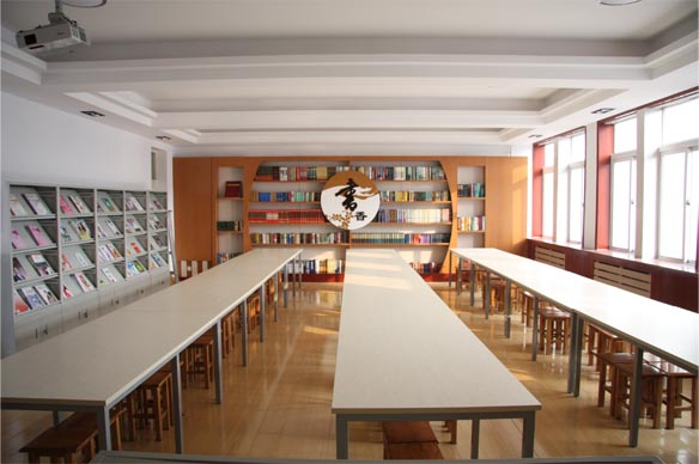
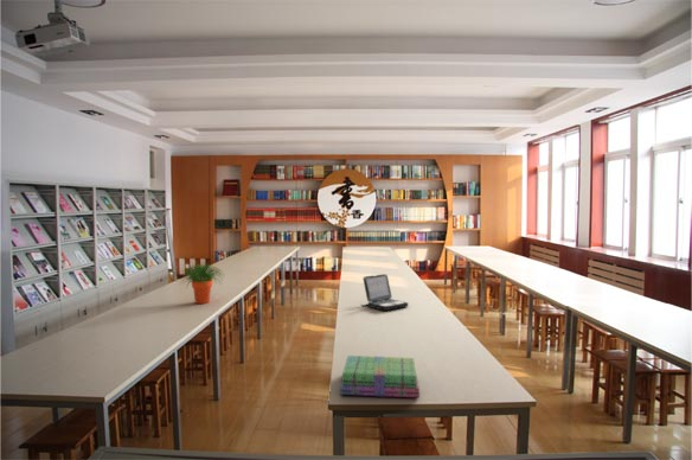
+ stack of books [339,354,421,398]
+ laptop [360,273,409,312]
+ potted plant [177,262,226,305]
